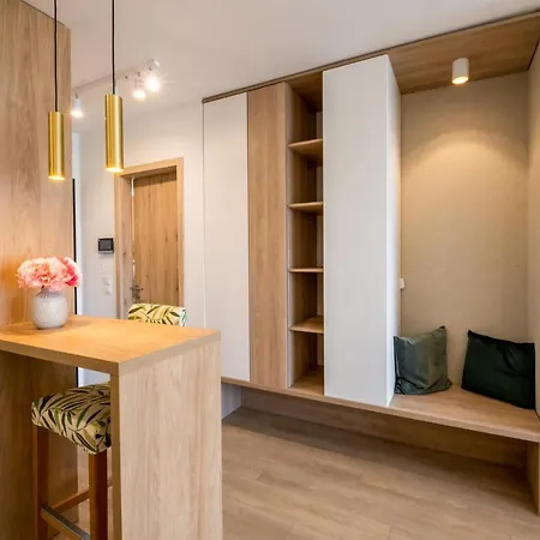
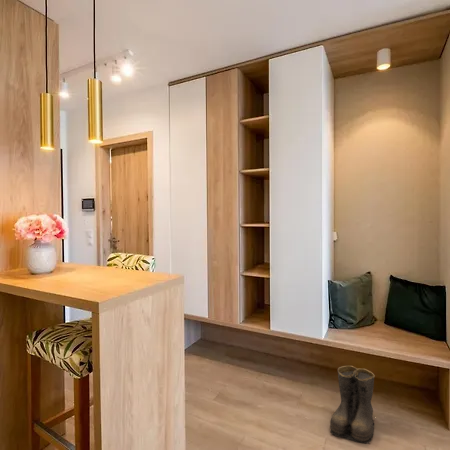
+ boots [329,365,376,445]
